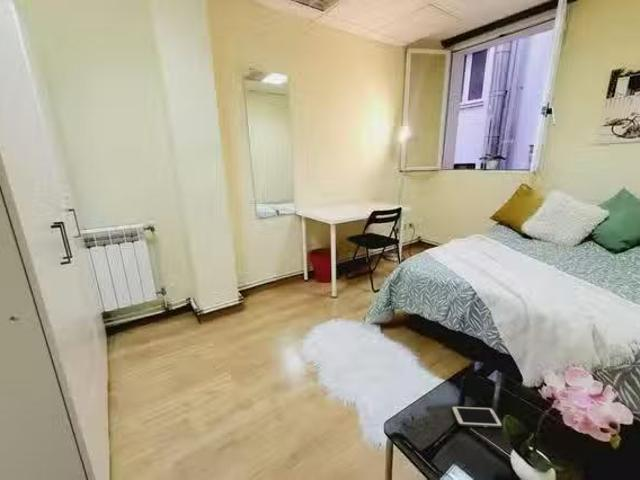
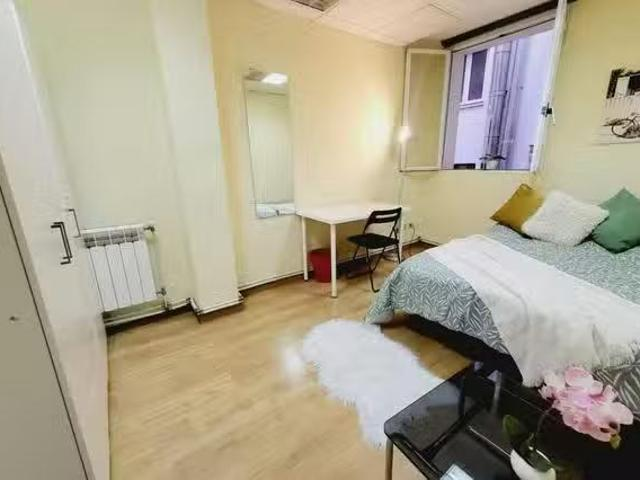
- cell phone [450,405,504,429]
